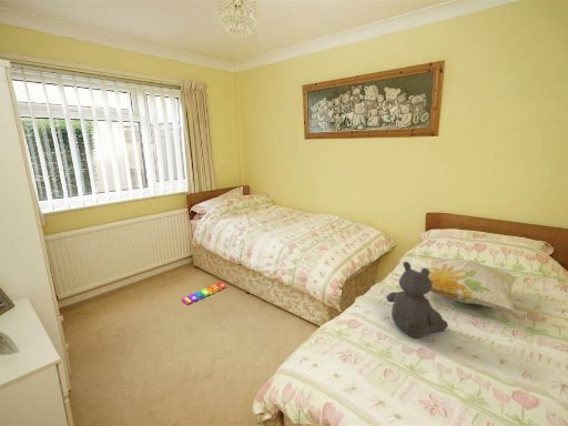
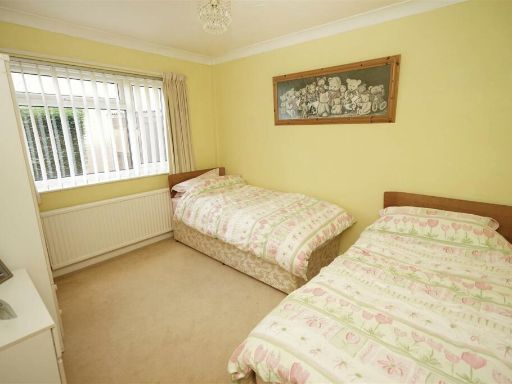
- decorative pillow [427,257,519,312]
- knob puzzle [181,282,227,305]
- teddy bear [385,261,448,338]
